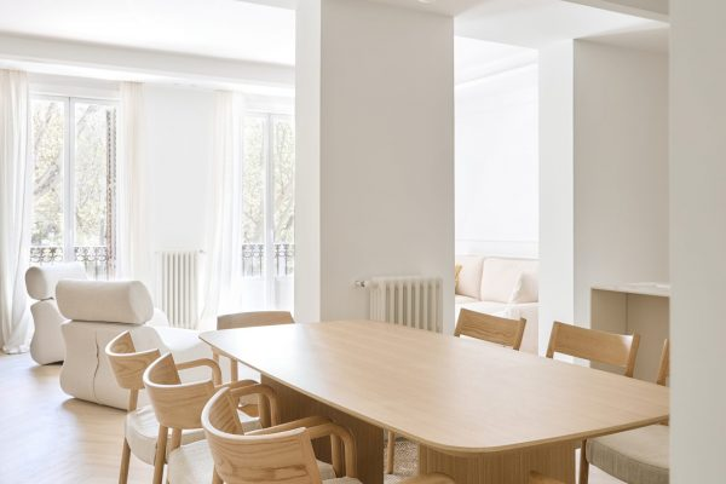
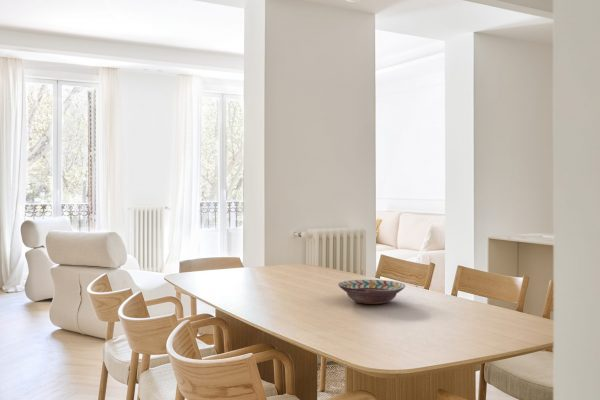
+ decorative bowl [337,279,406,305]
